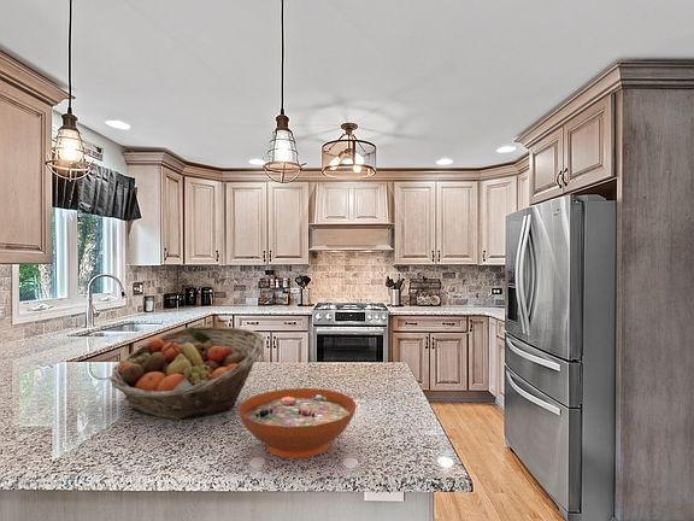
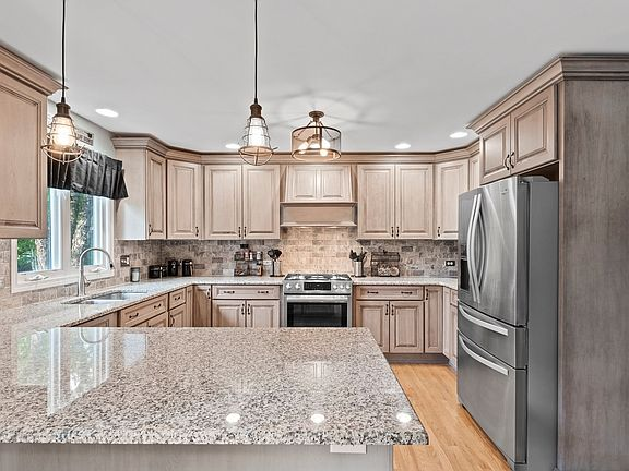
- decorative bowl [237,387,358,459]
- fruit basket [108,326,265,421]
